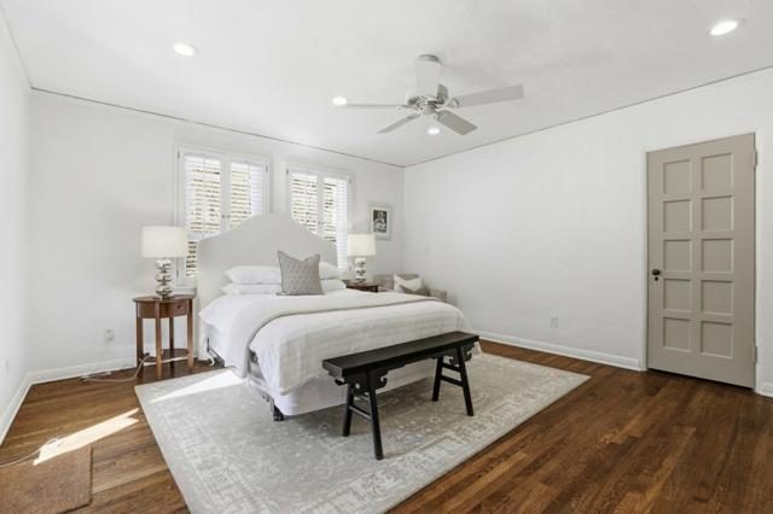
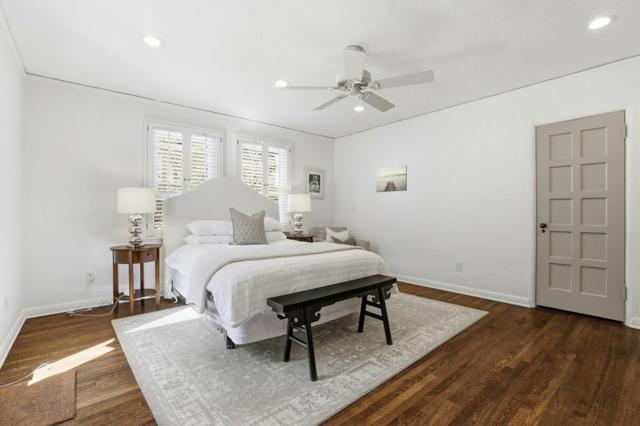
+ wall art [375,164,408,193]
